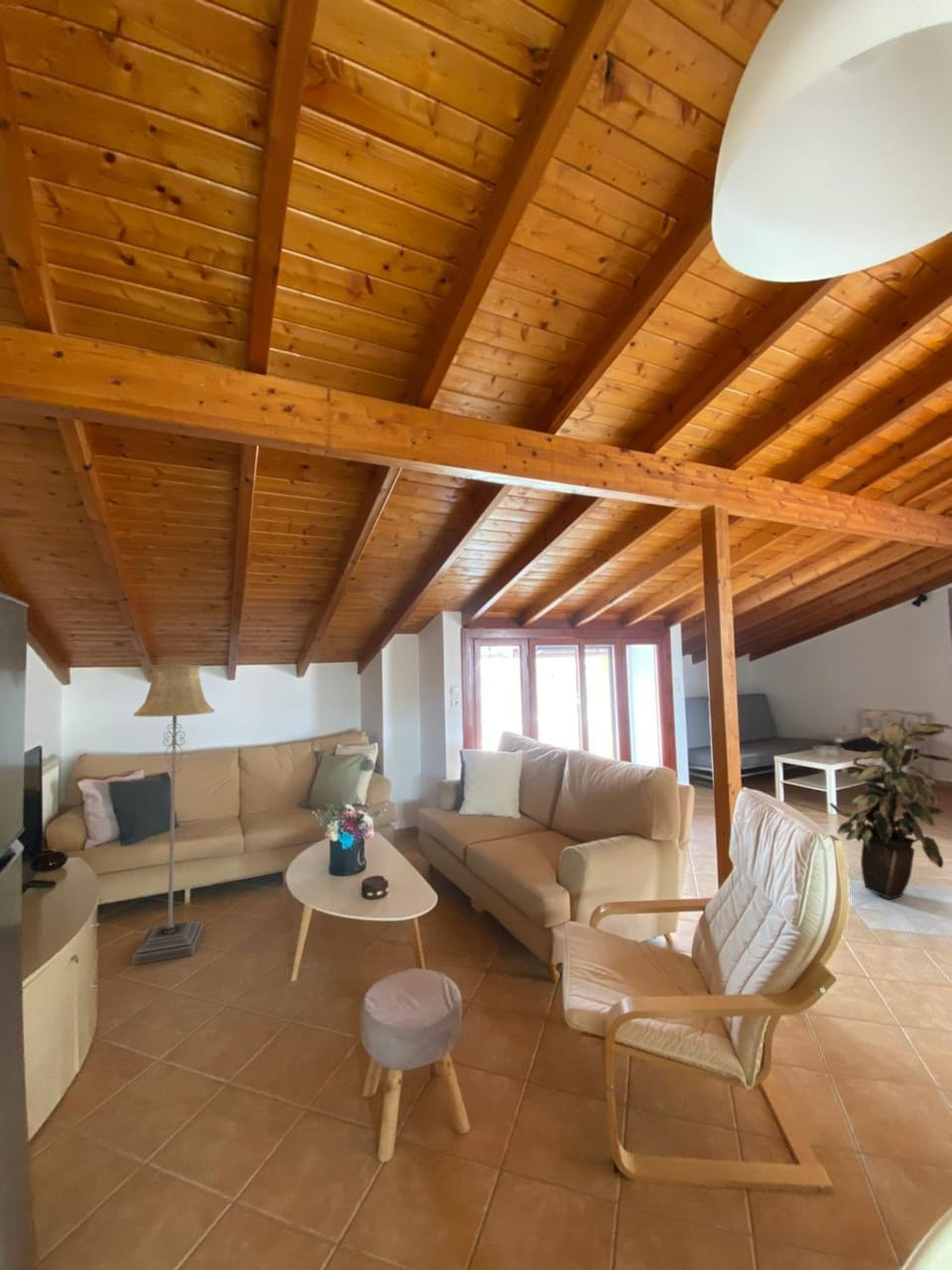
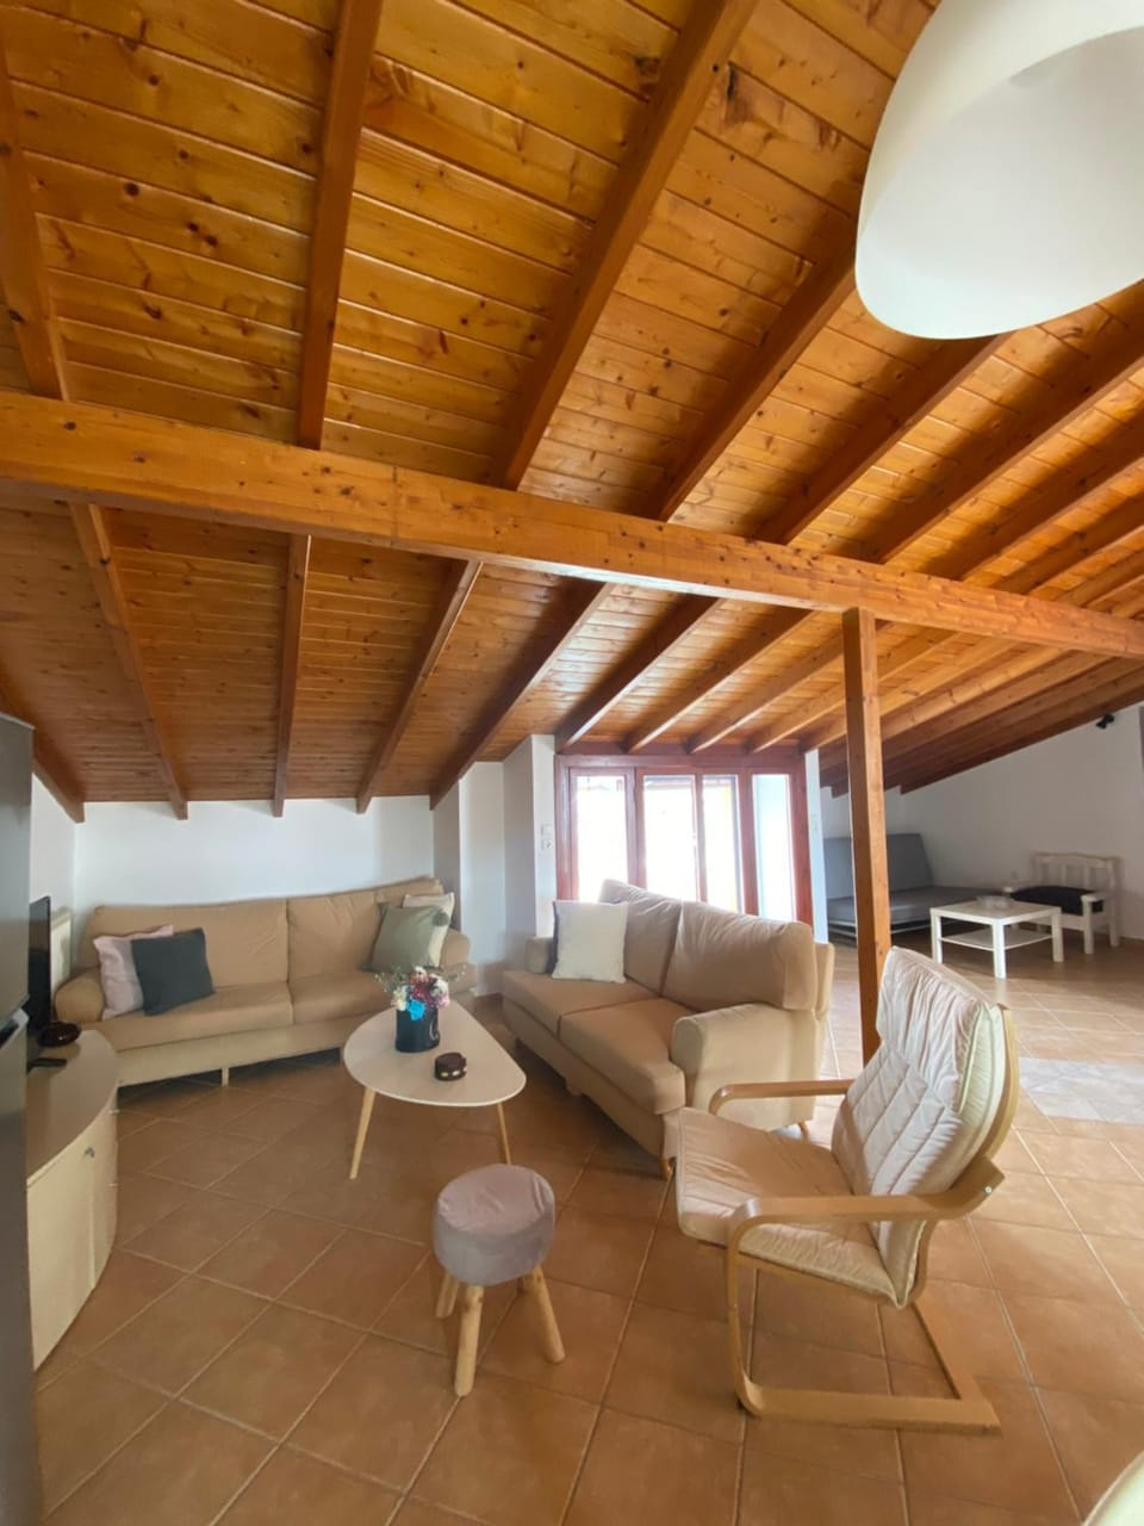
- floor lamp [132,664,215,966]
- indoor plant [828,709,952,900]
